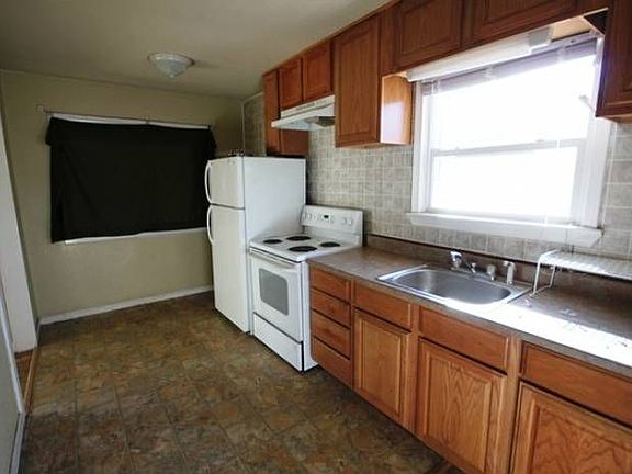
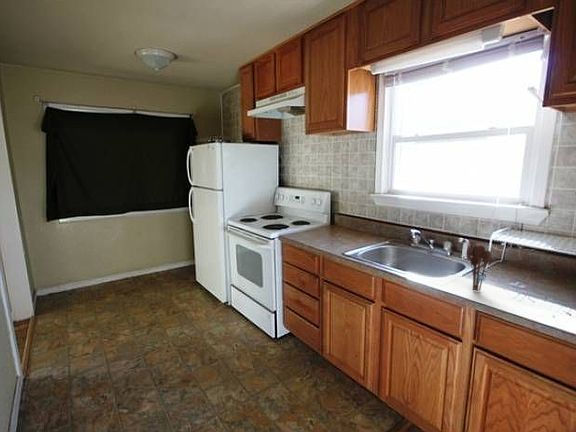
+ utensil holder [466,244,492,292]
